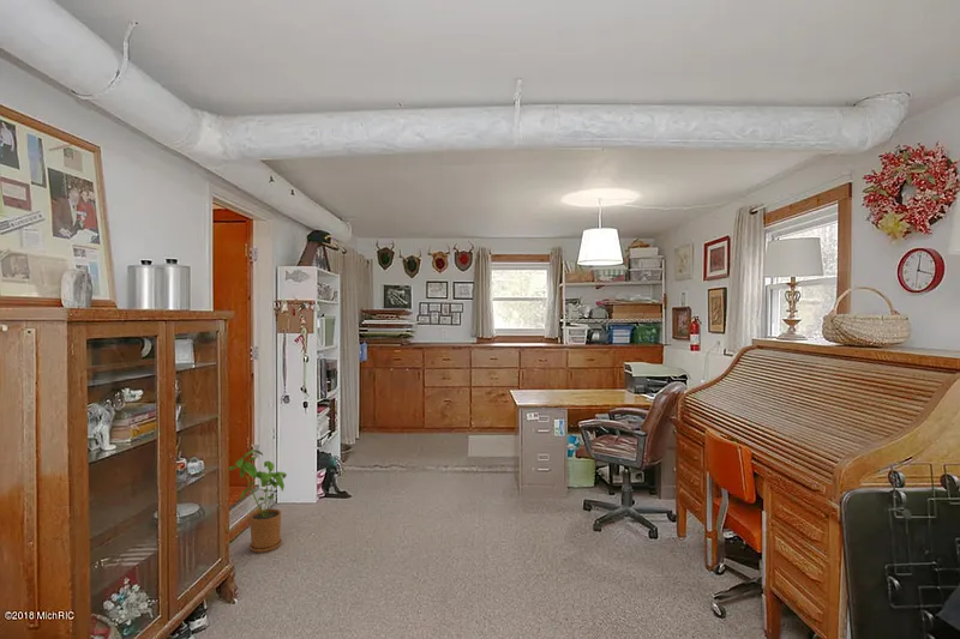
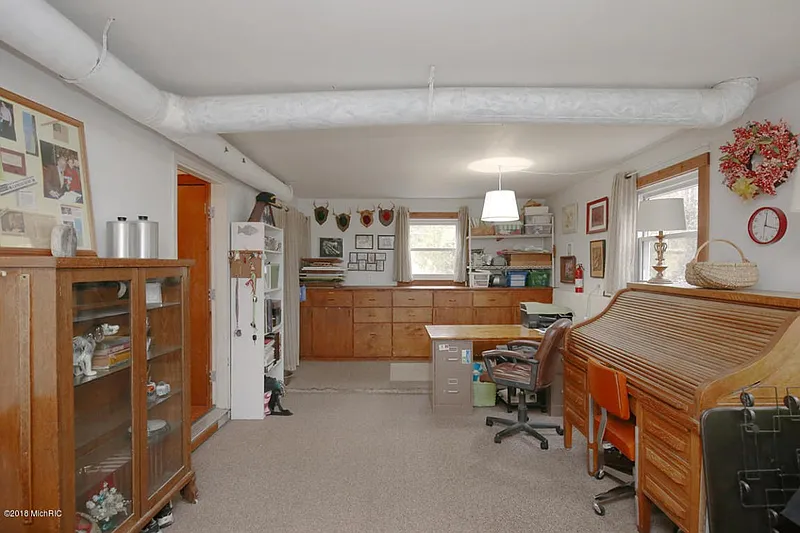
- house plant [228,448,288,554]
